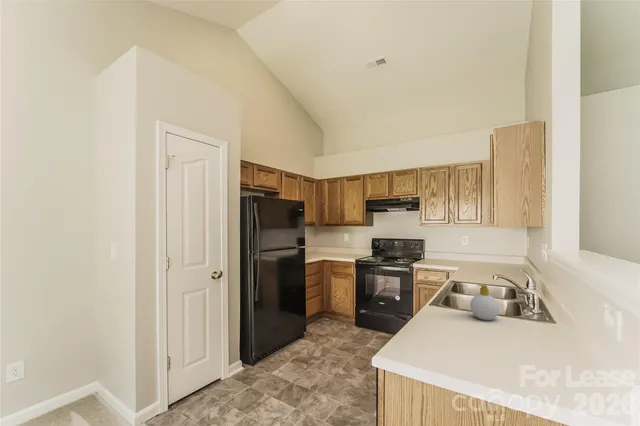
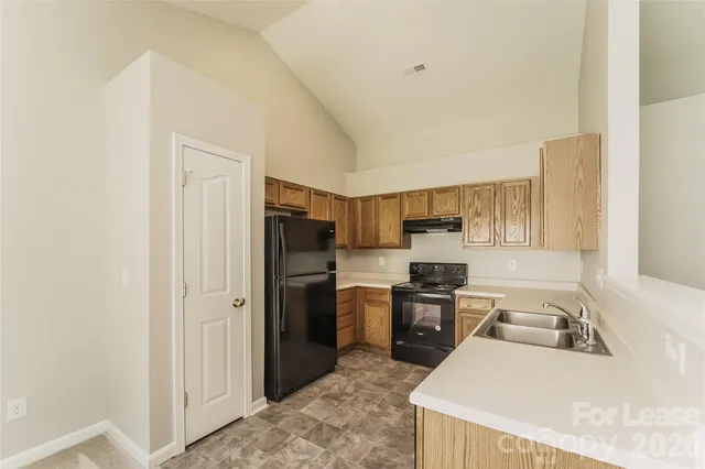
- soap bottle [469,283,501,321]
